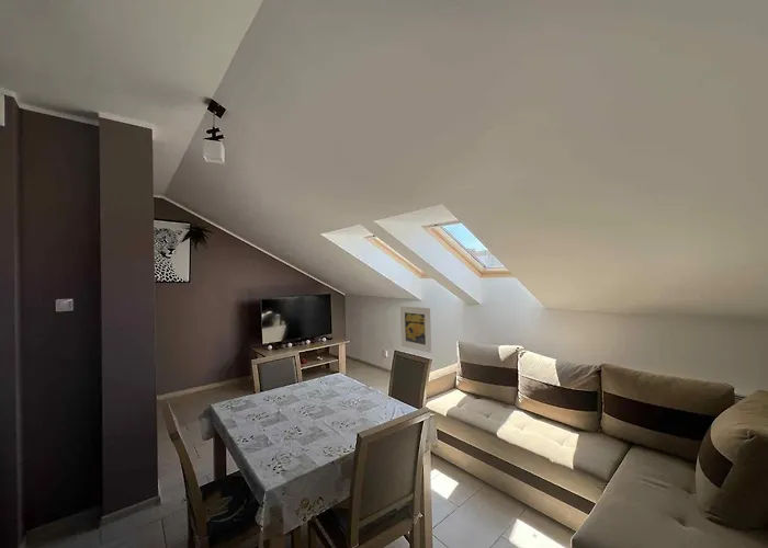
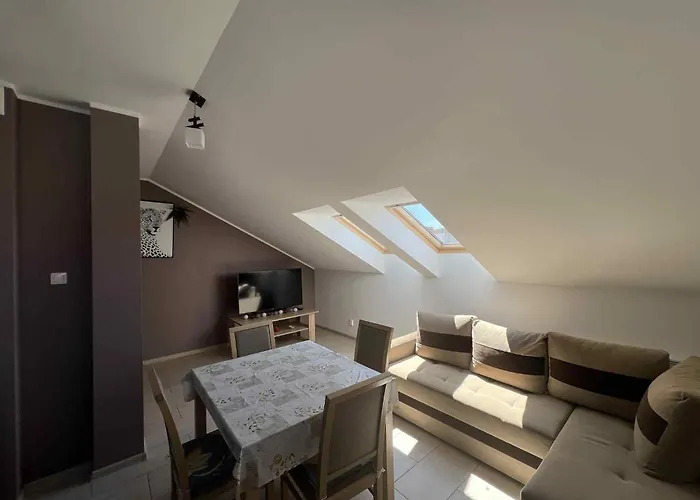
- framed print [399,305,432,354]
